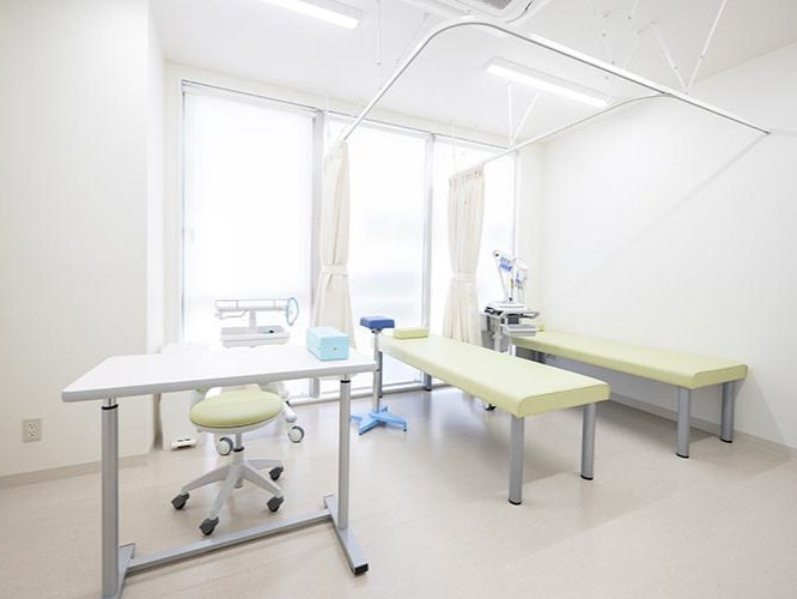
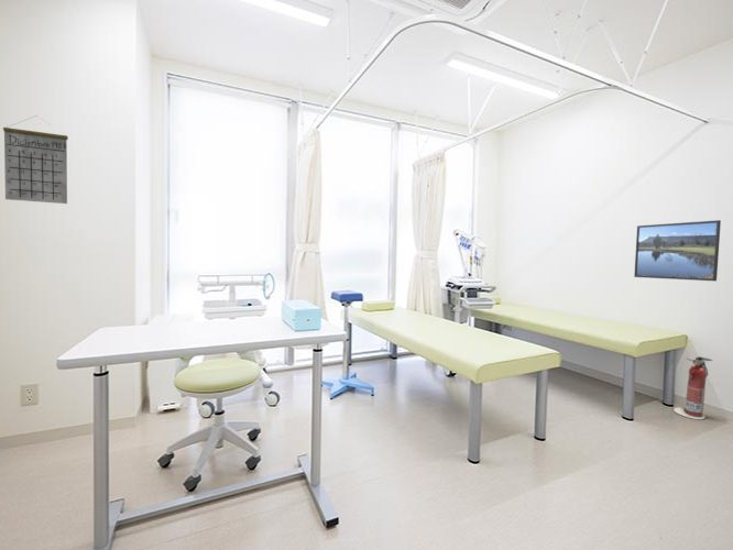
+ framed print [633,219,722,282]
+ calendar [2,114,69,205]
+ fire extinguisher [672,355,713,420]
